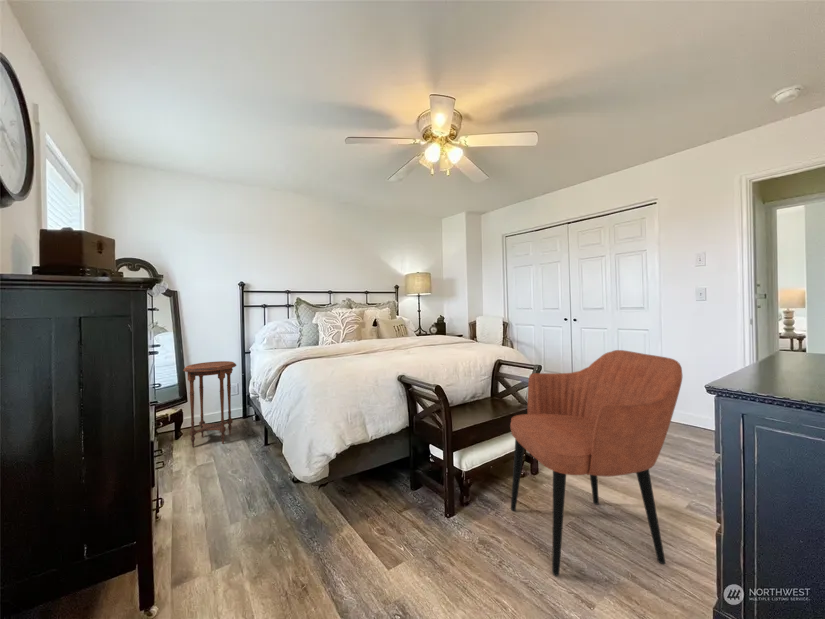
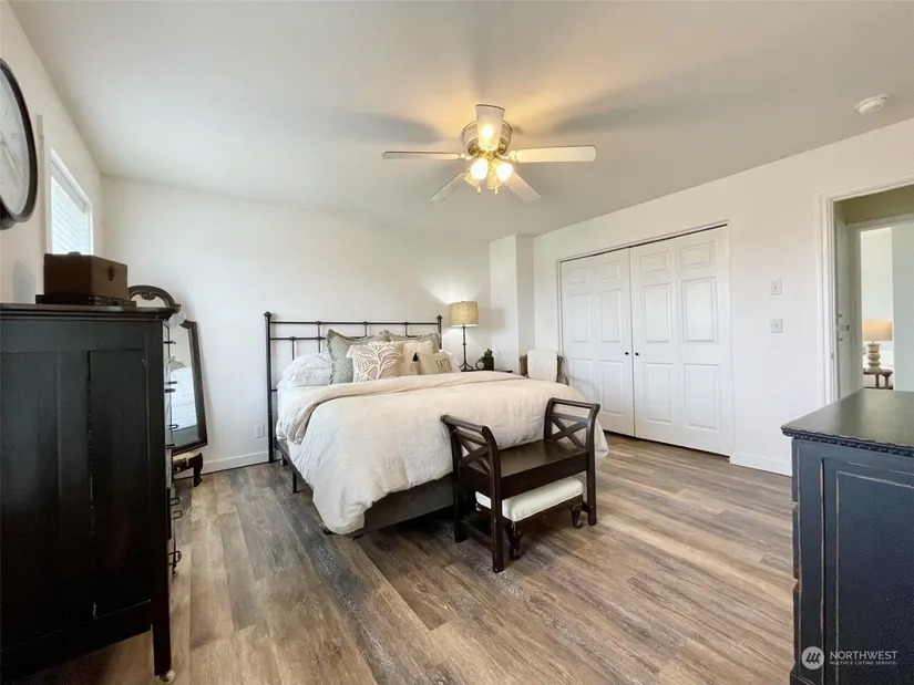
- side table [182,360,237,448]
- armchair [509,349,683,577]
